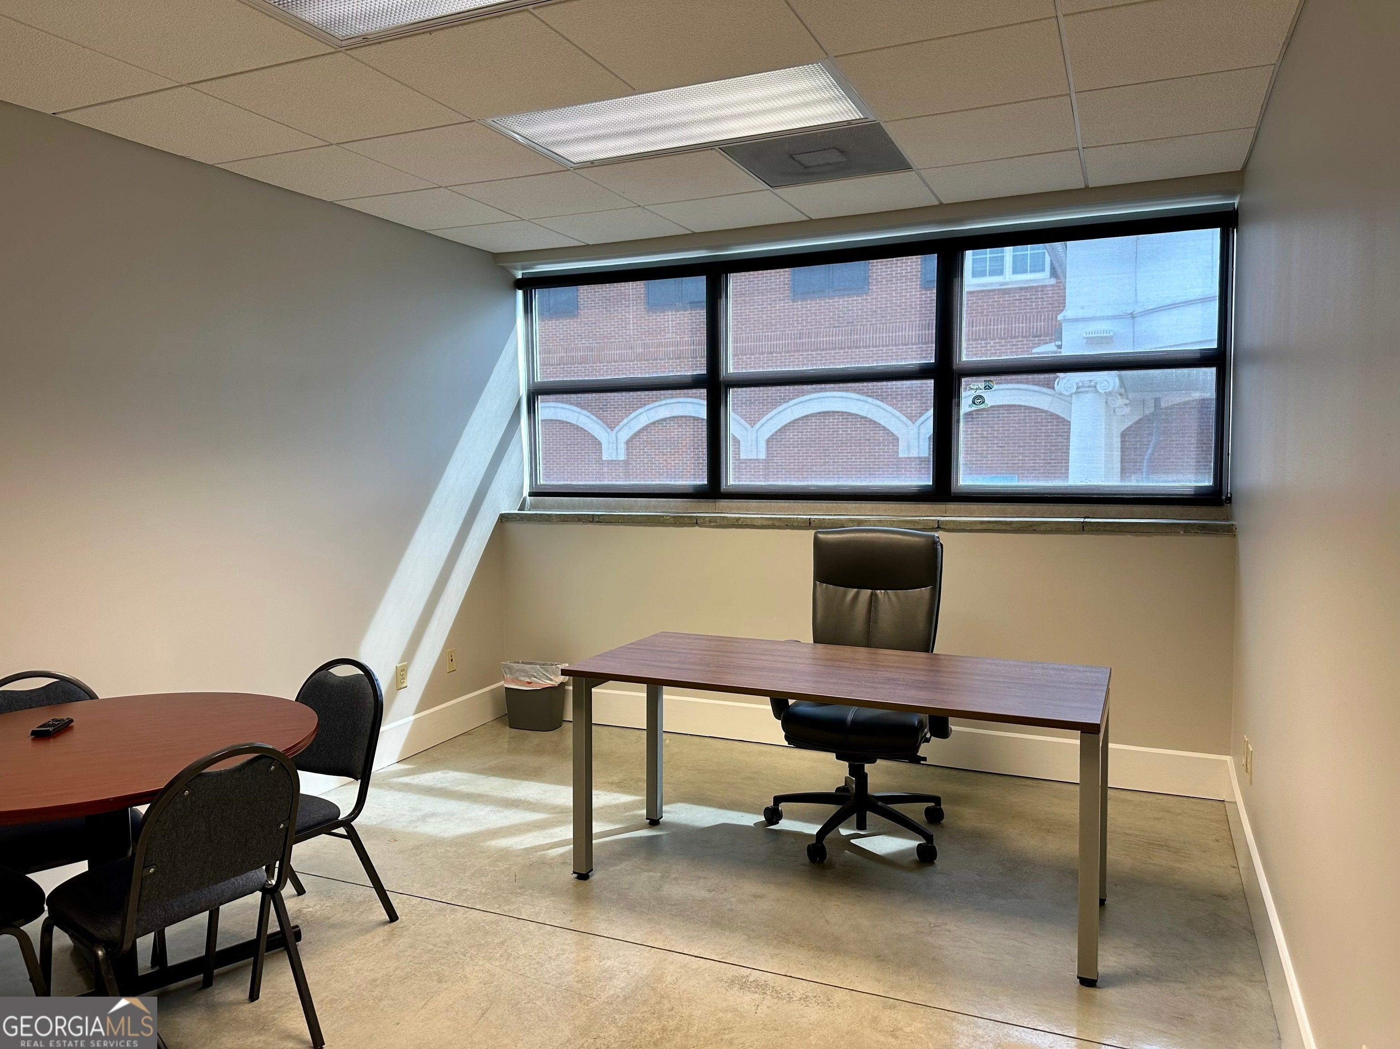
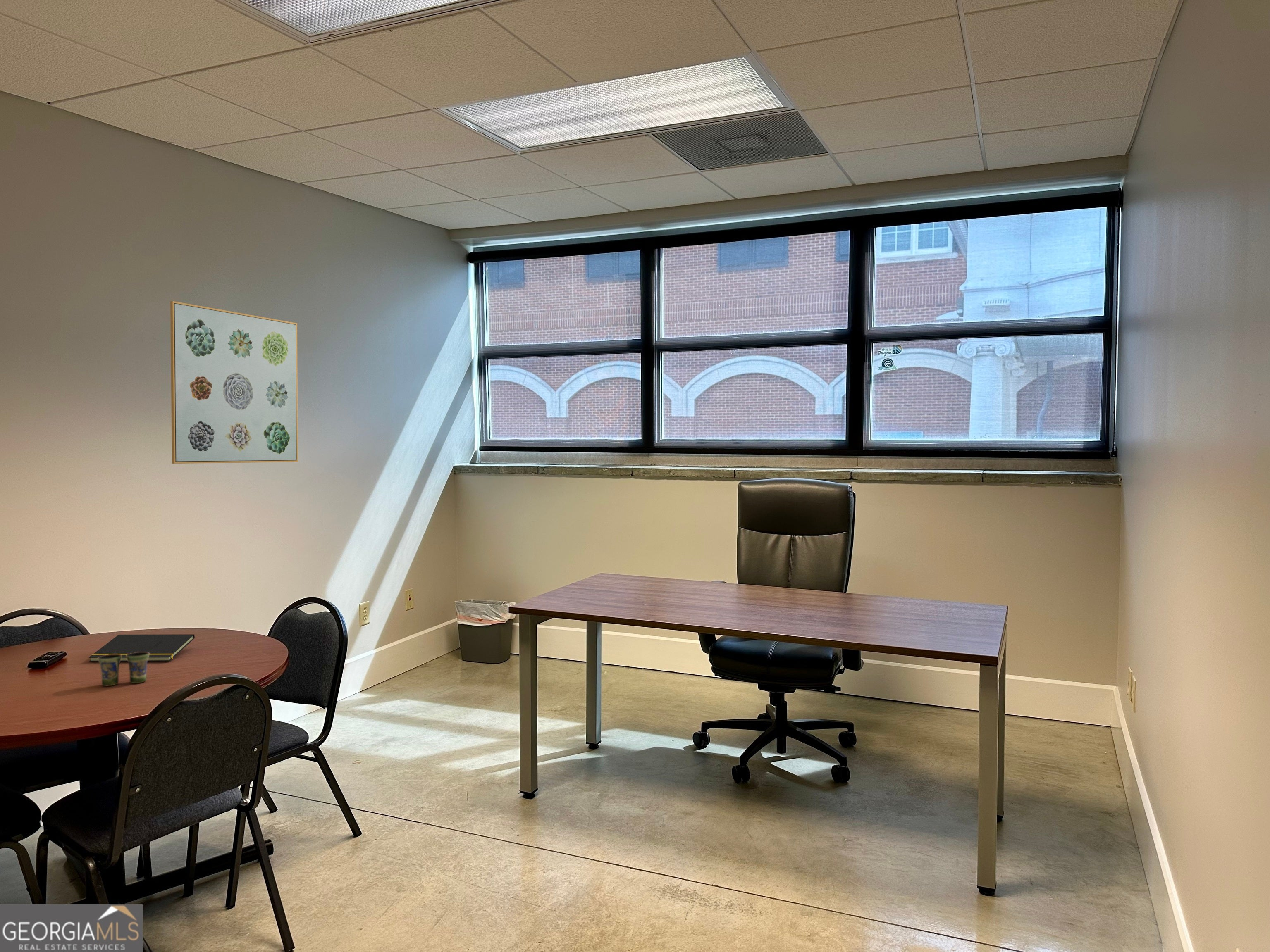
+ wall art [170,301,298,464]
+ notepad [88,634,195,662]
+ cup [98,652,149,687]
